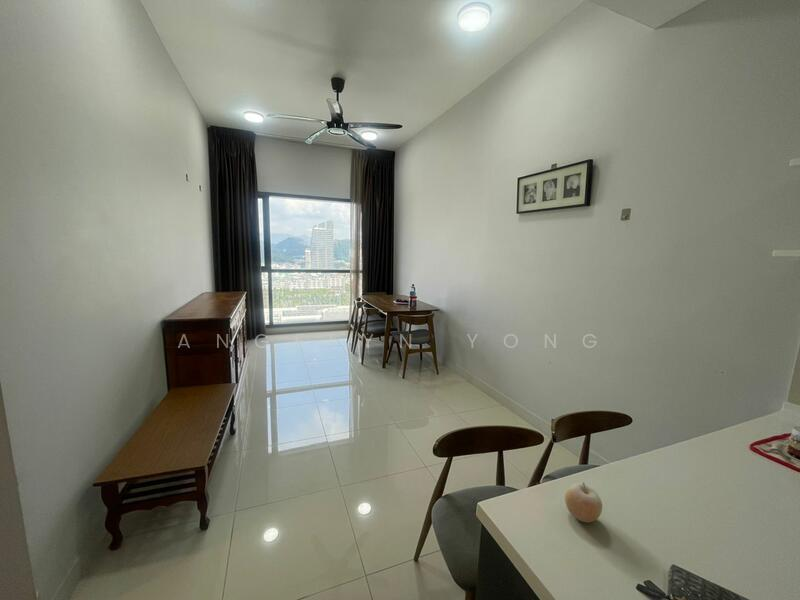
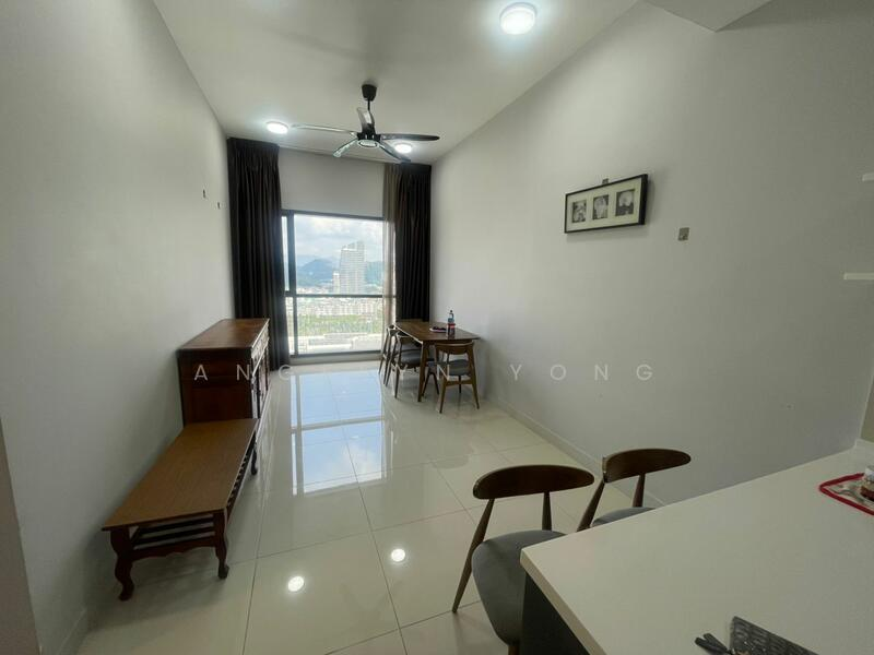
- fruit [564,481,603,523]
